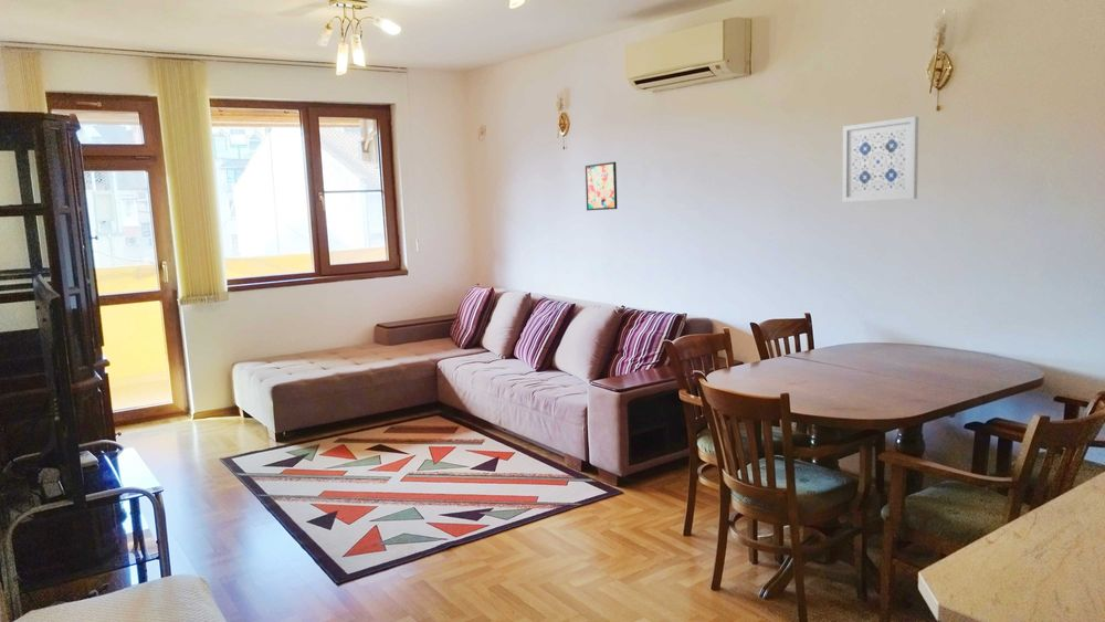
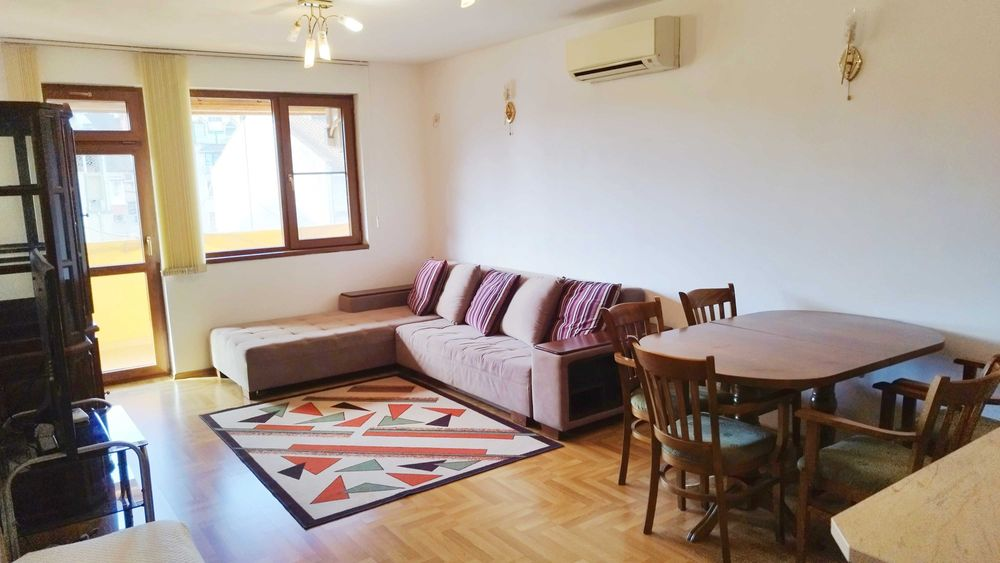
- wall art [841,115,919,203]
- wall art [585,161,618,212]
